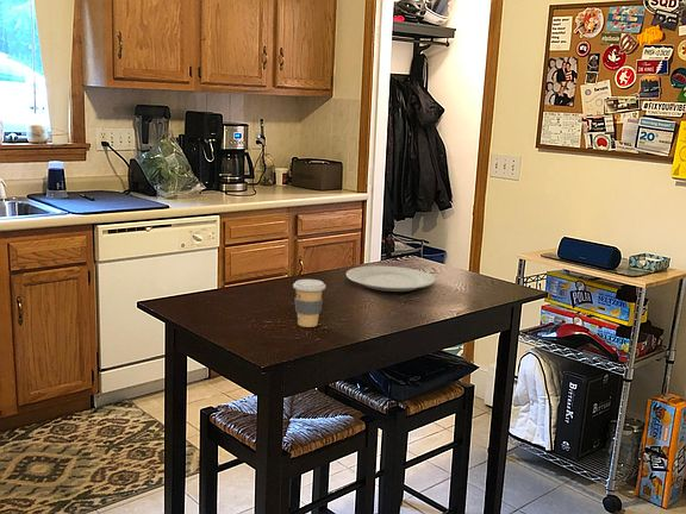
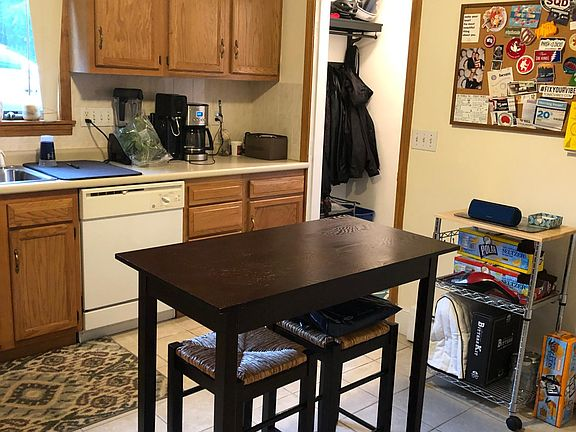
- chinaware [345,265,436,293]
- coffee cup [292,278,326,328]
